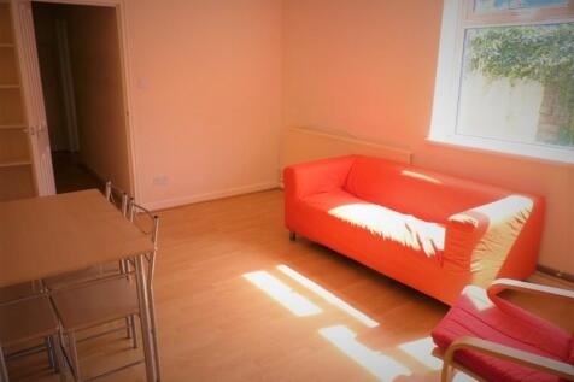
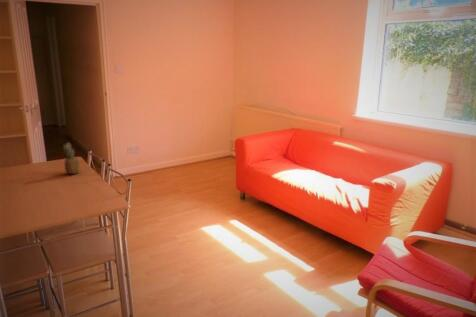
+ fruit [62,143,81,175]
